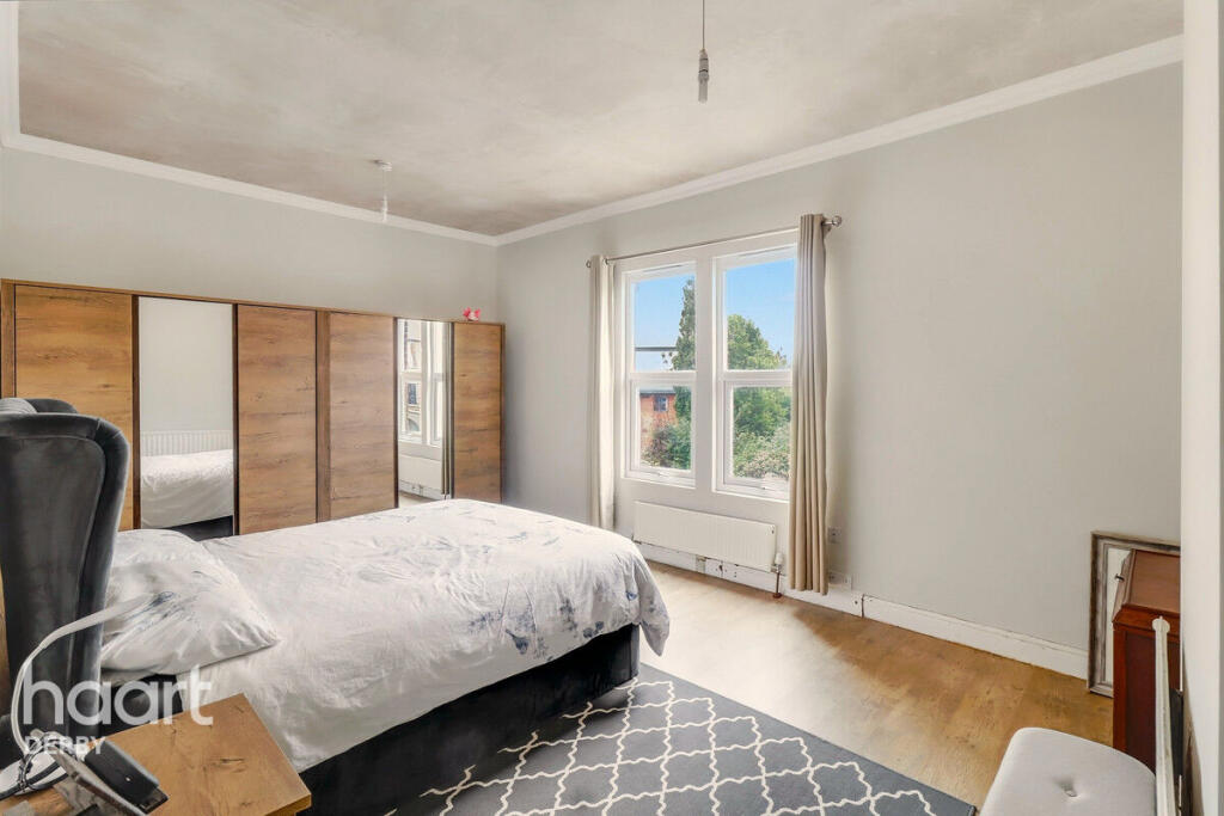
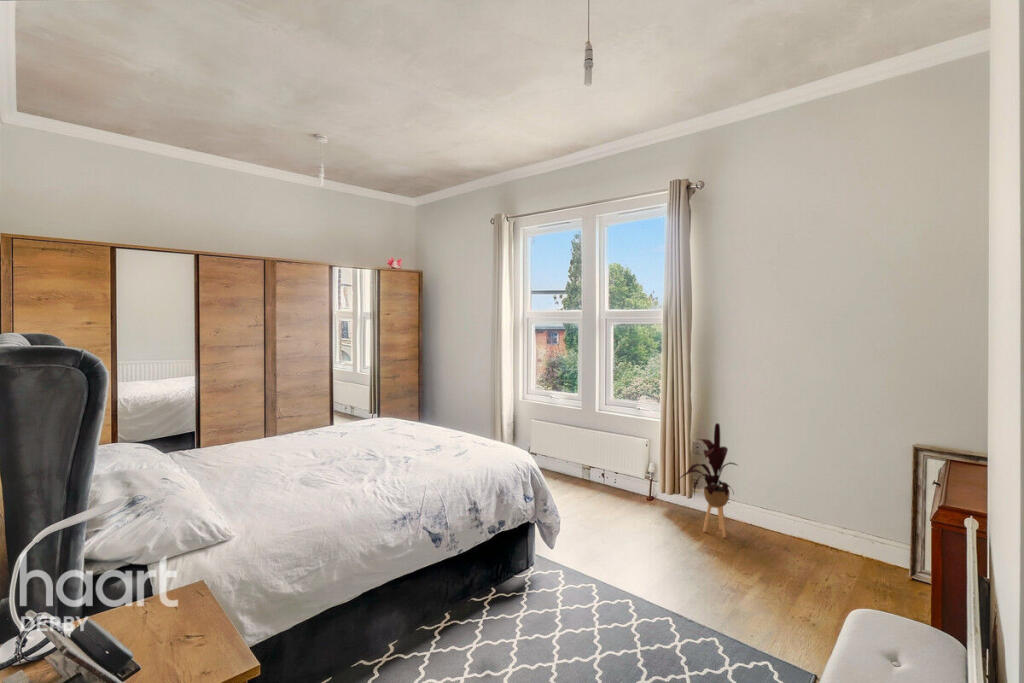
+ house plant [676,422,739,538]
